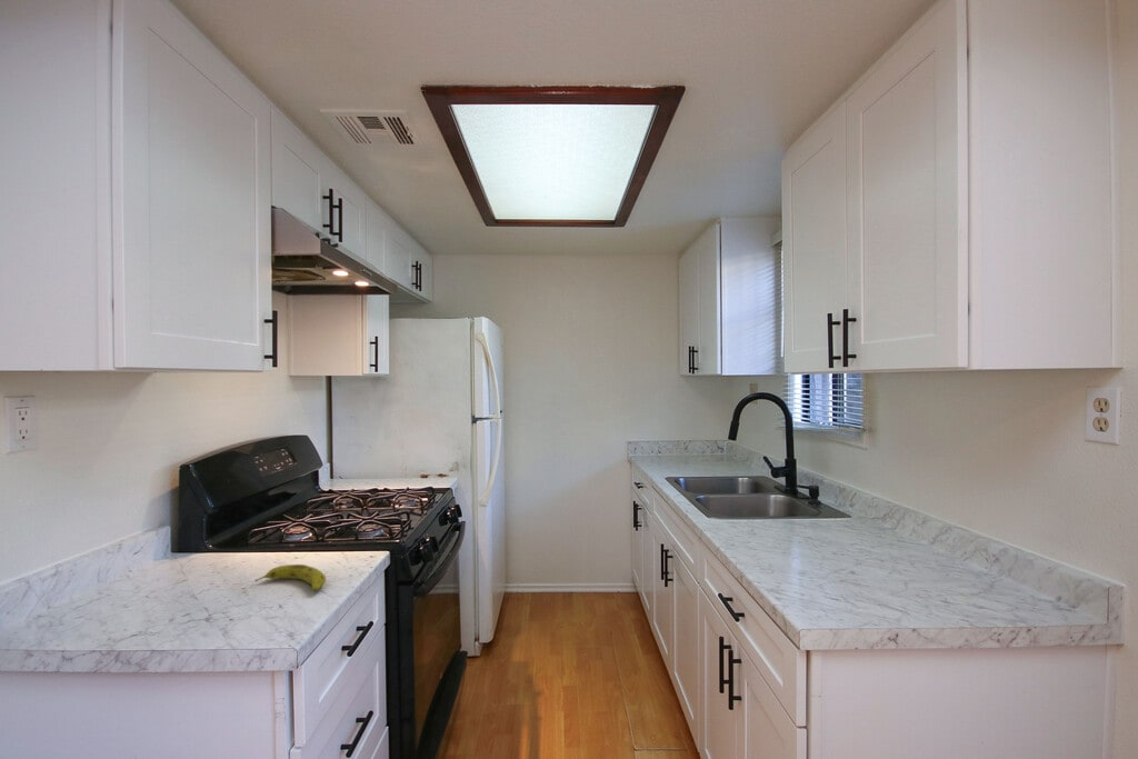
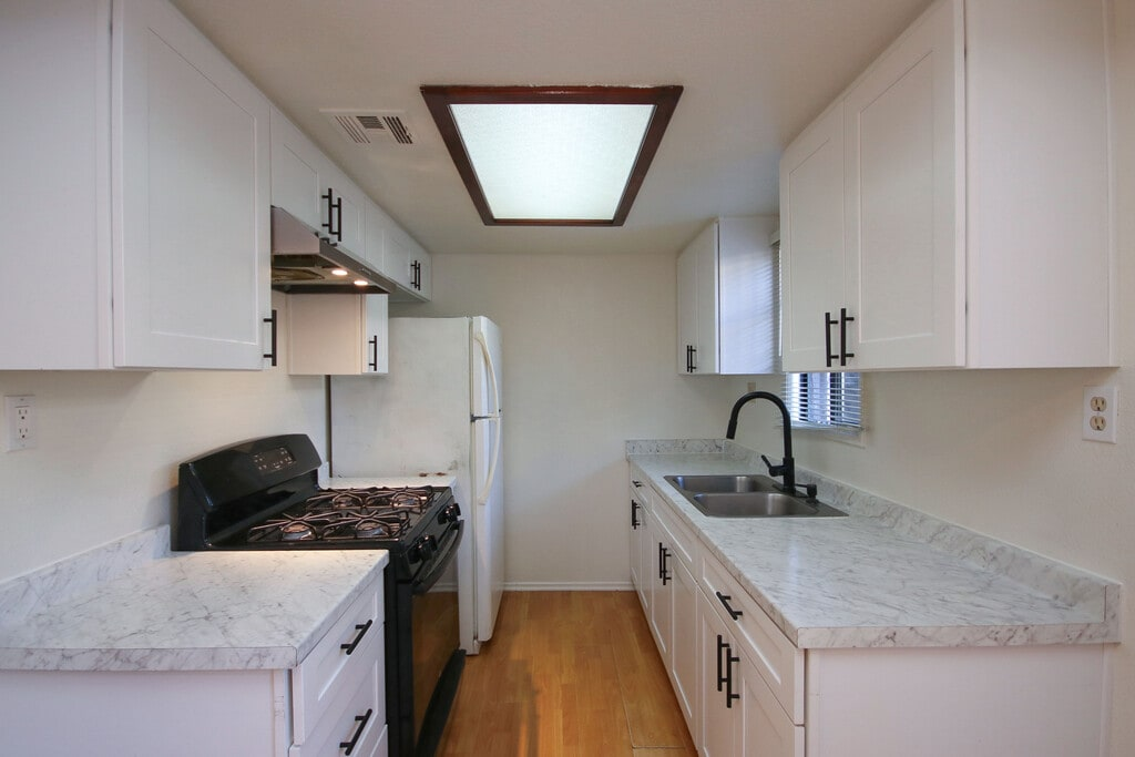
- fruit [253,563,327,592]
